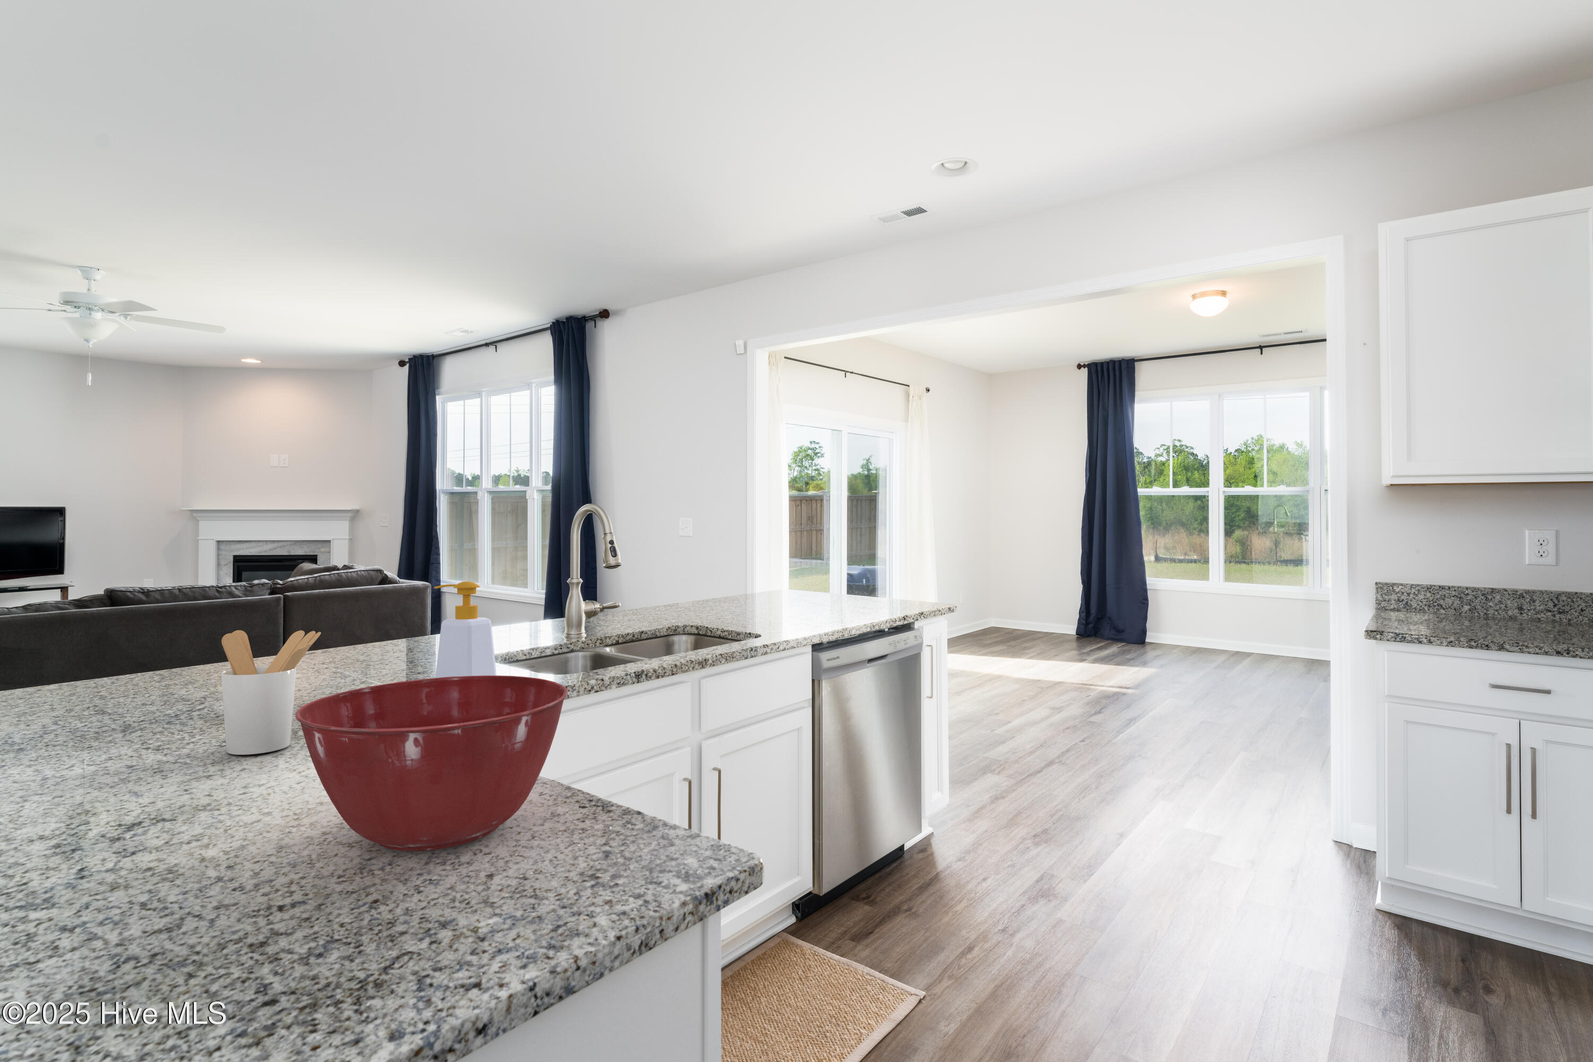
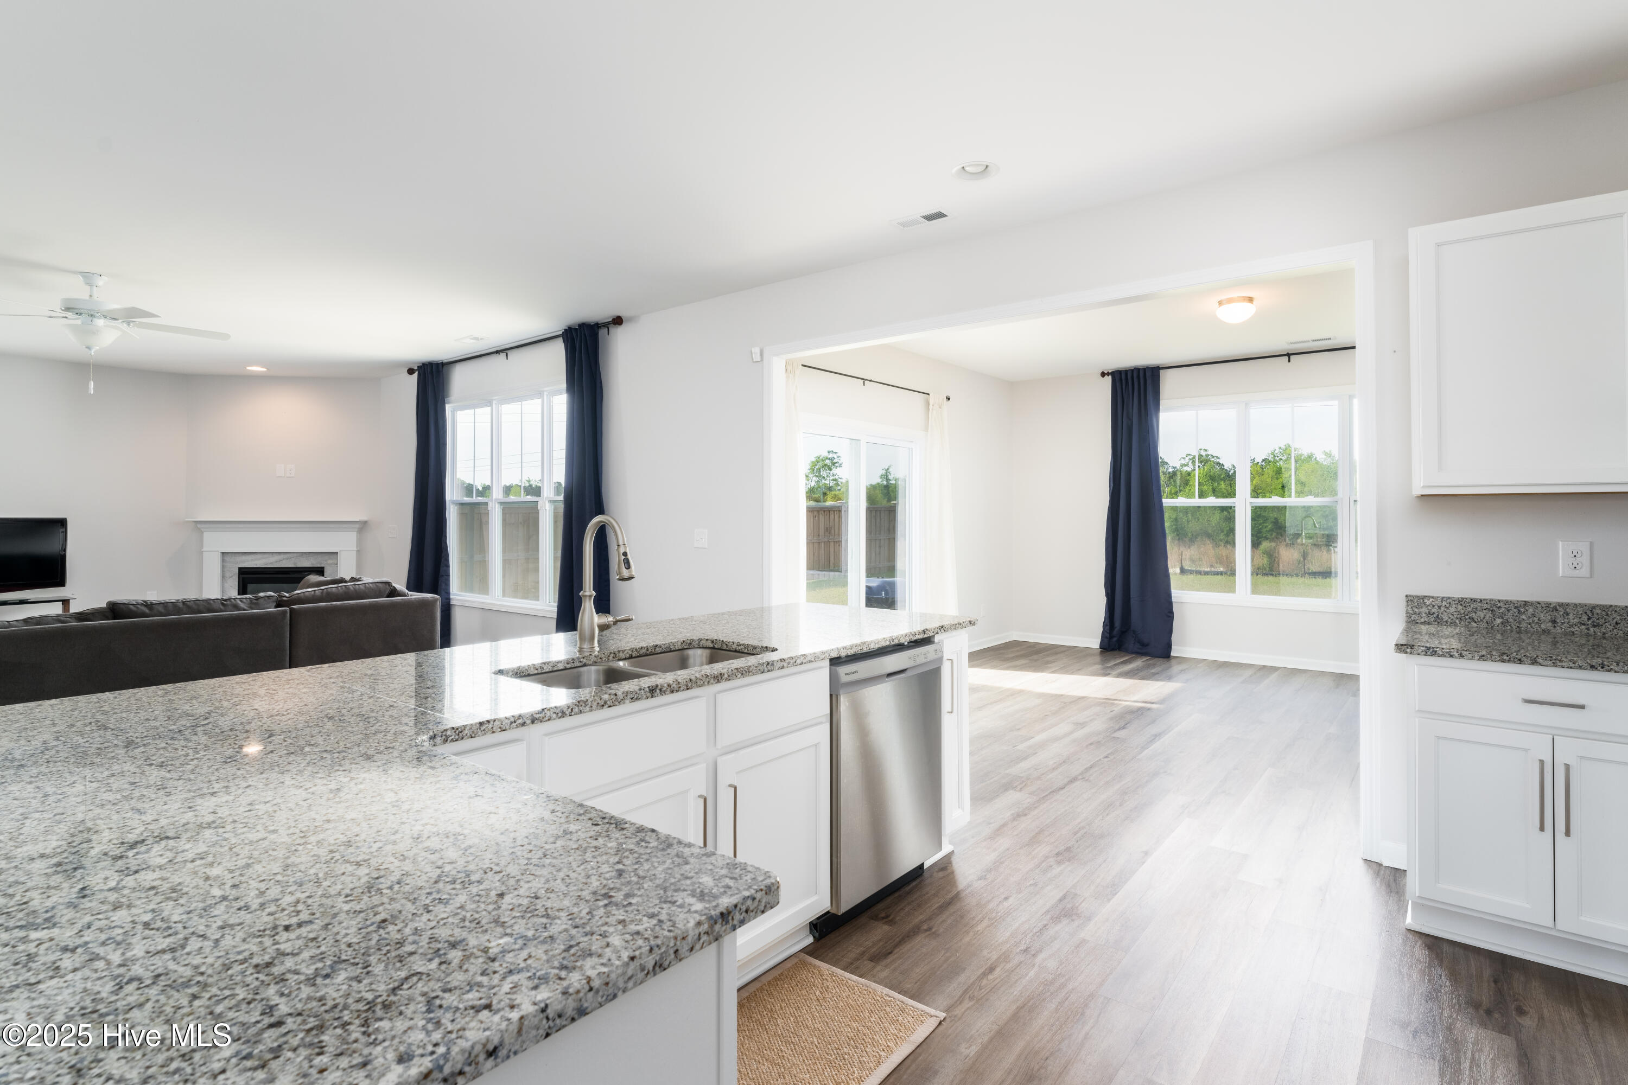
- mixing bowl [295,674,568,852]
- soap bottle [434,581,497,678]
- utensil holder [220,629,321,755]
